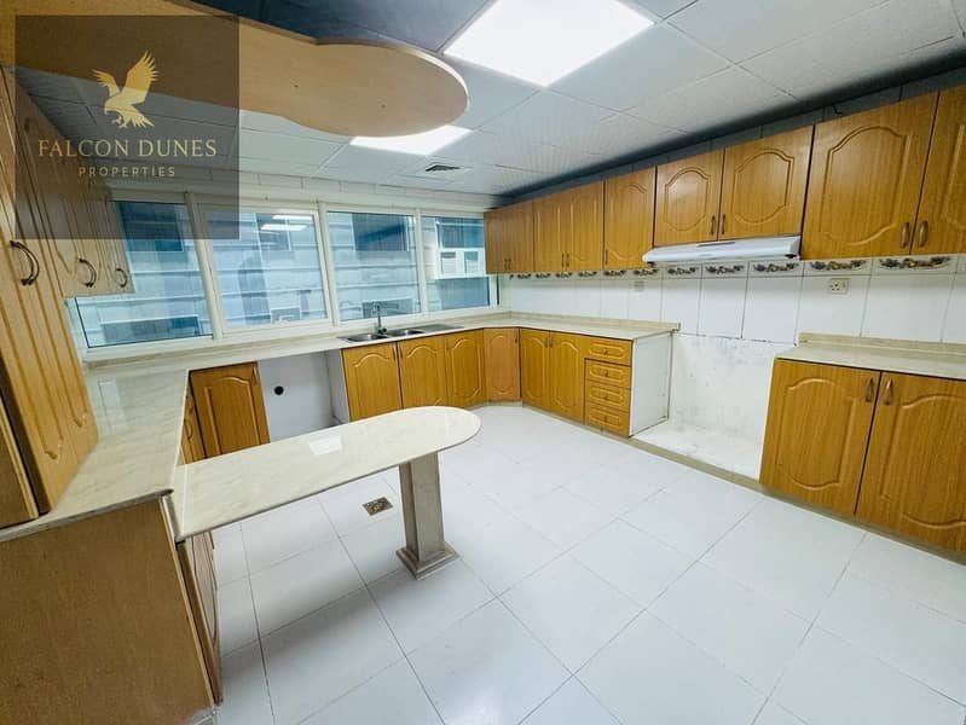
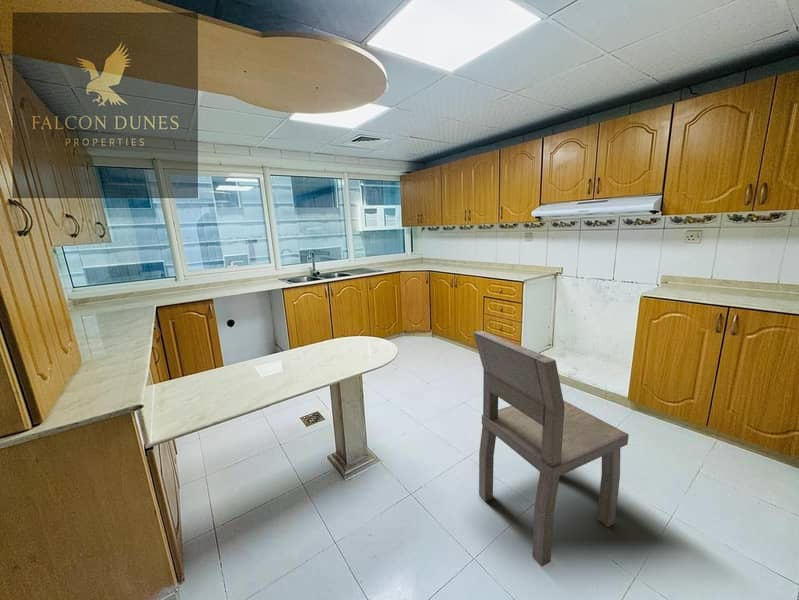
+ dining chair [472,330,630,568]
